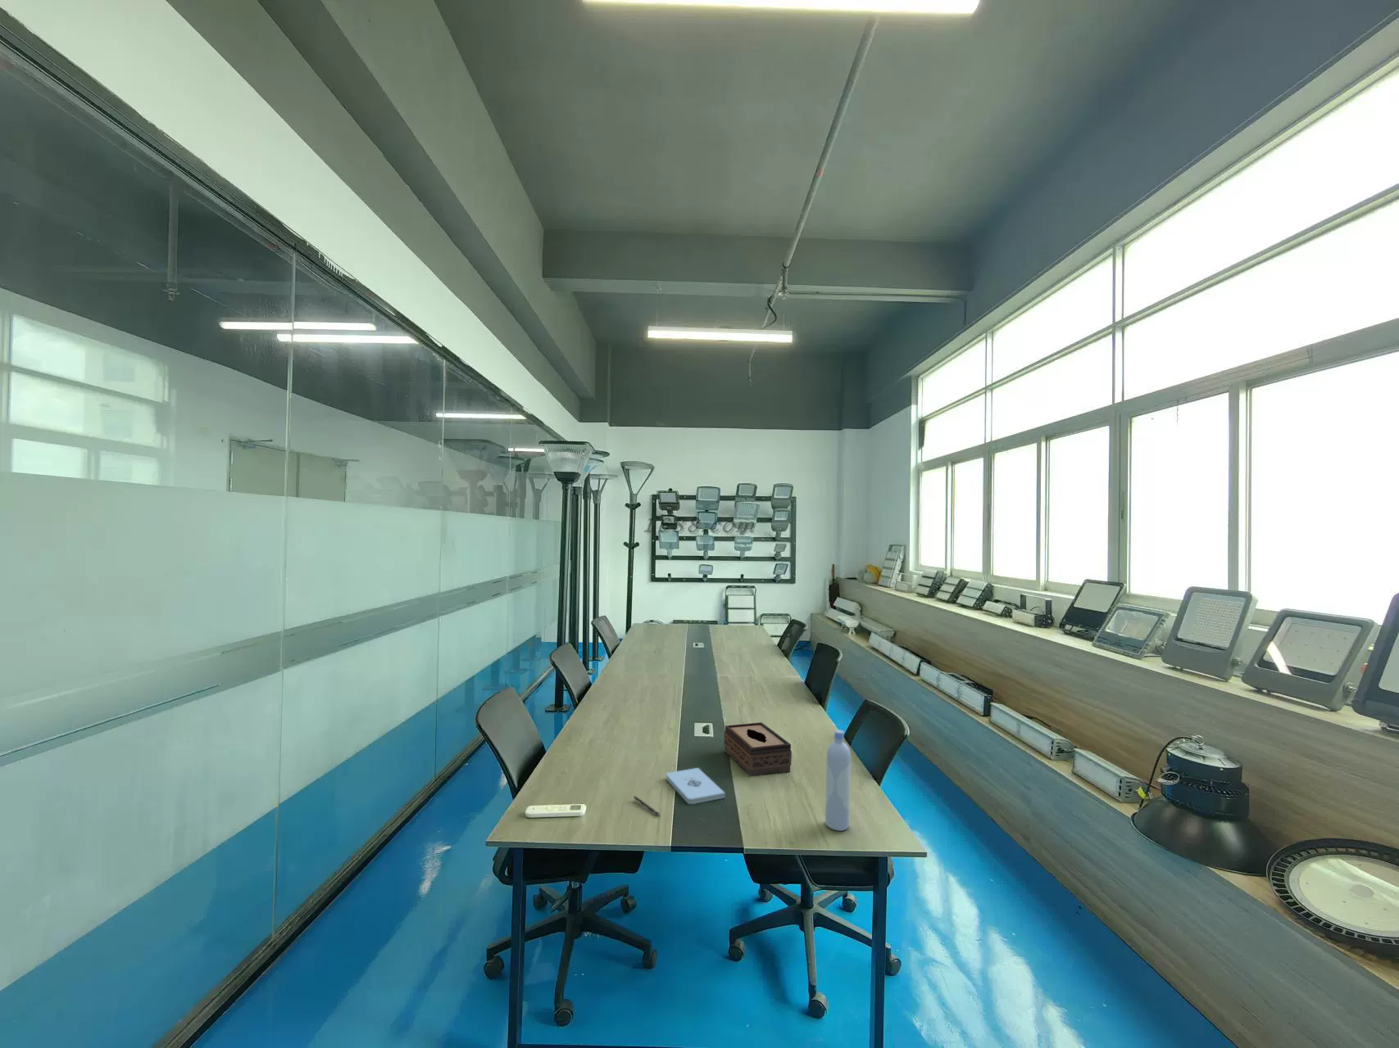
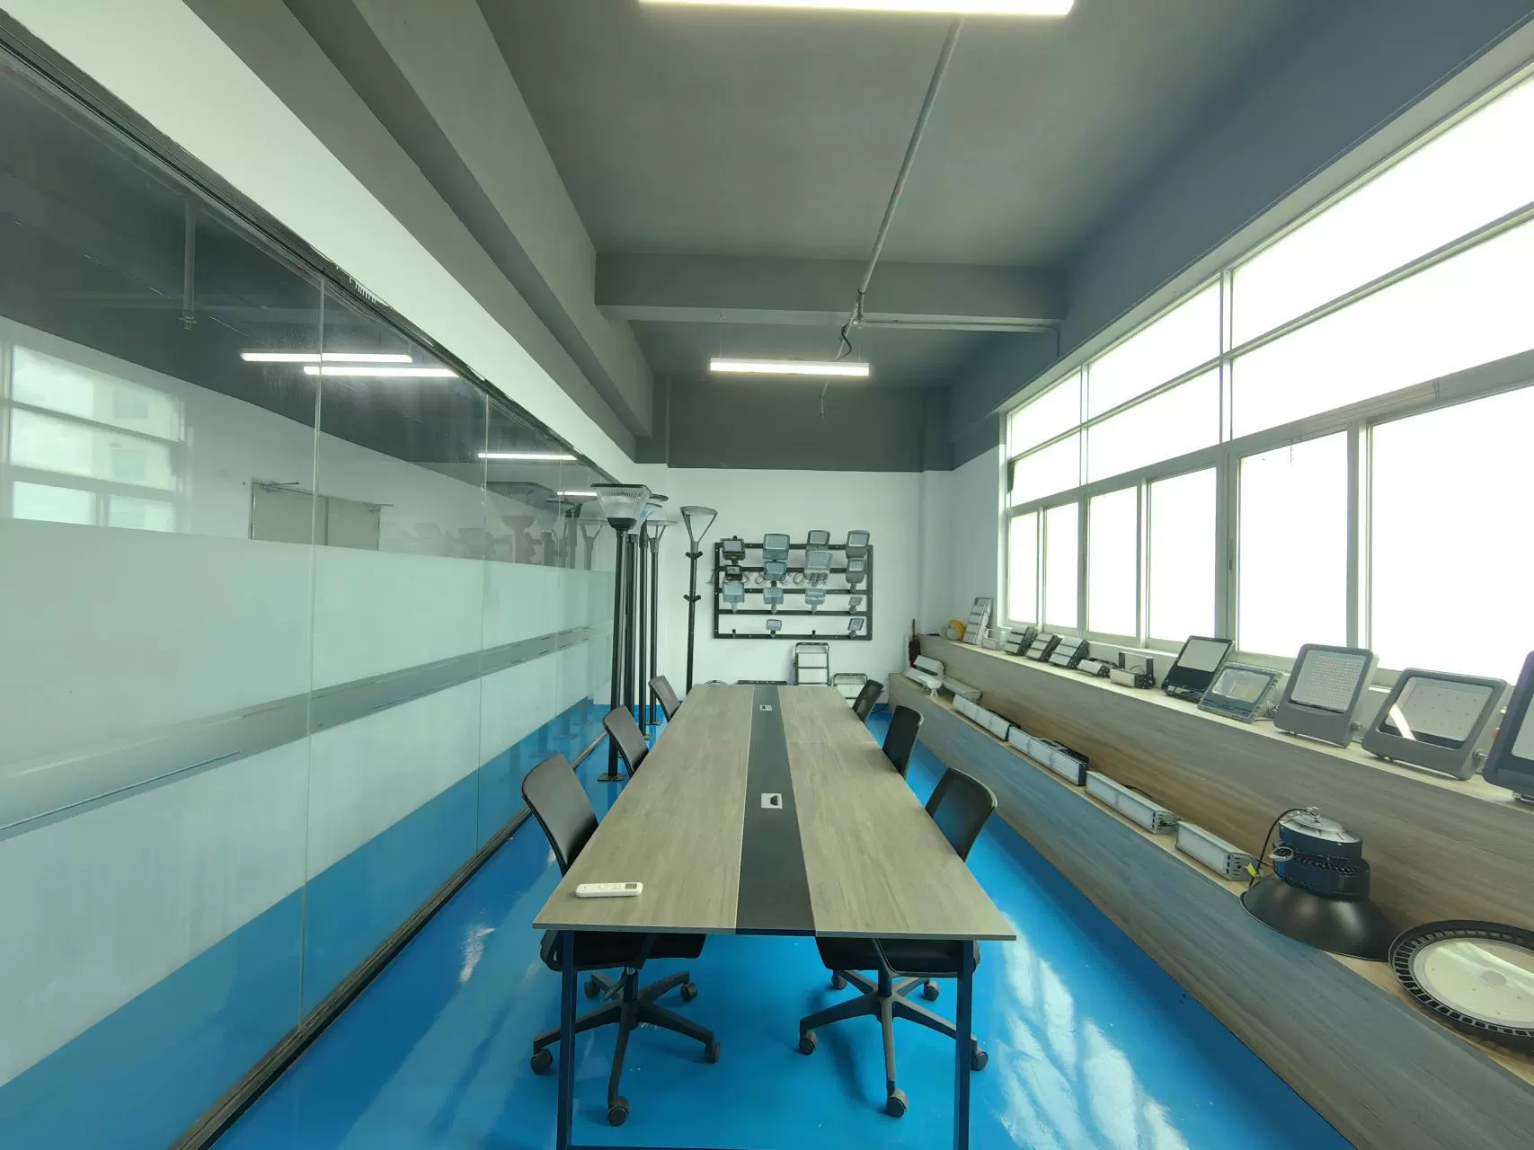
- pen [632,795,661,817]
- tissue box [723,721,792,777]
- bottle [824,730,852,832]
- notepad [665,767,726,805]
